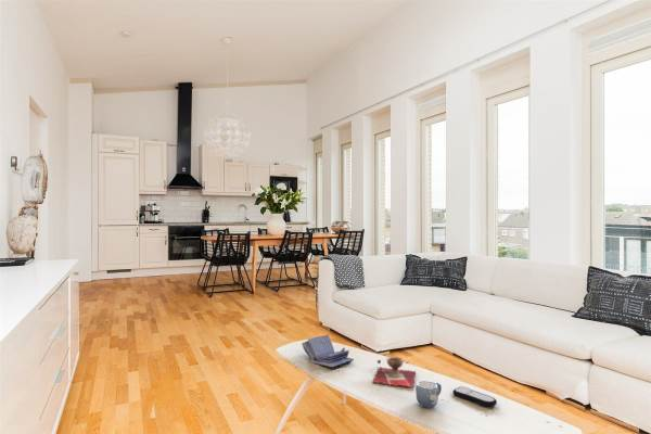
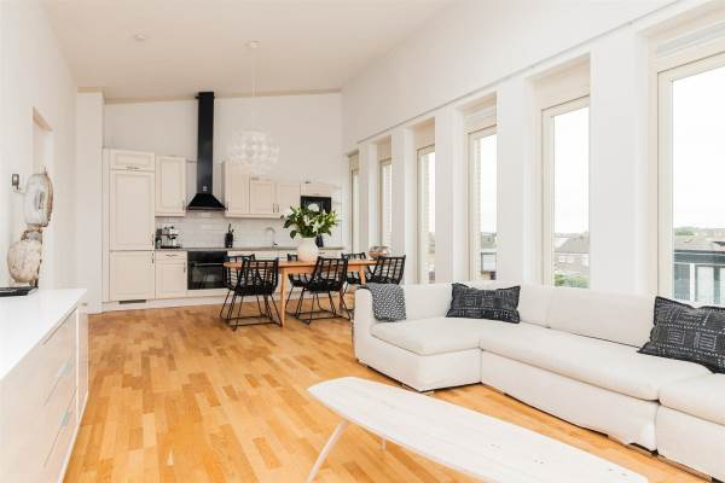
- decorative bowl [372,356,417,388]
- remote control [452,385,498,408]
- mug [414,380,443,409]
- book [301,334,355,370]
